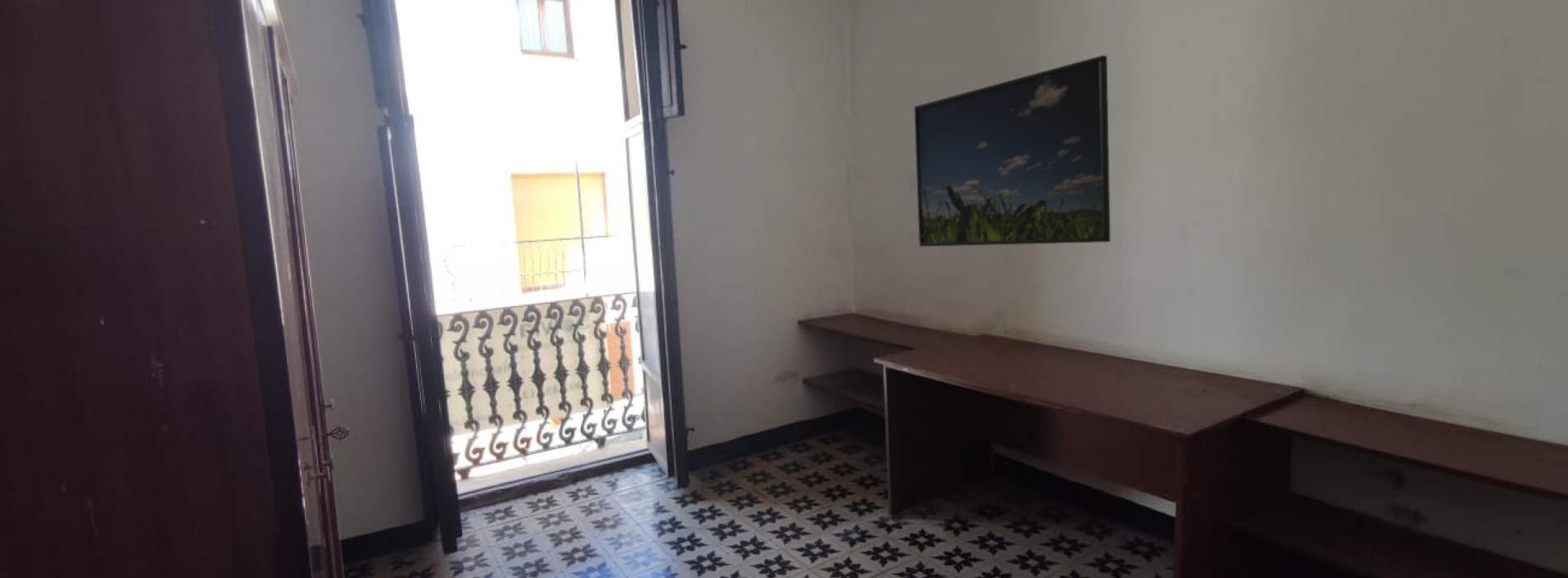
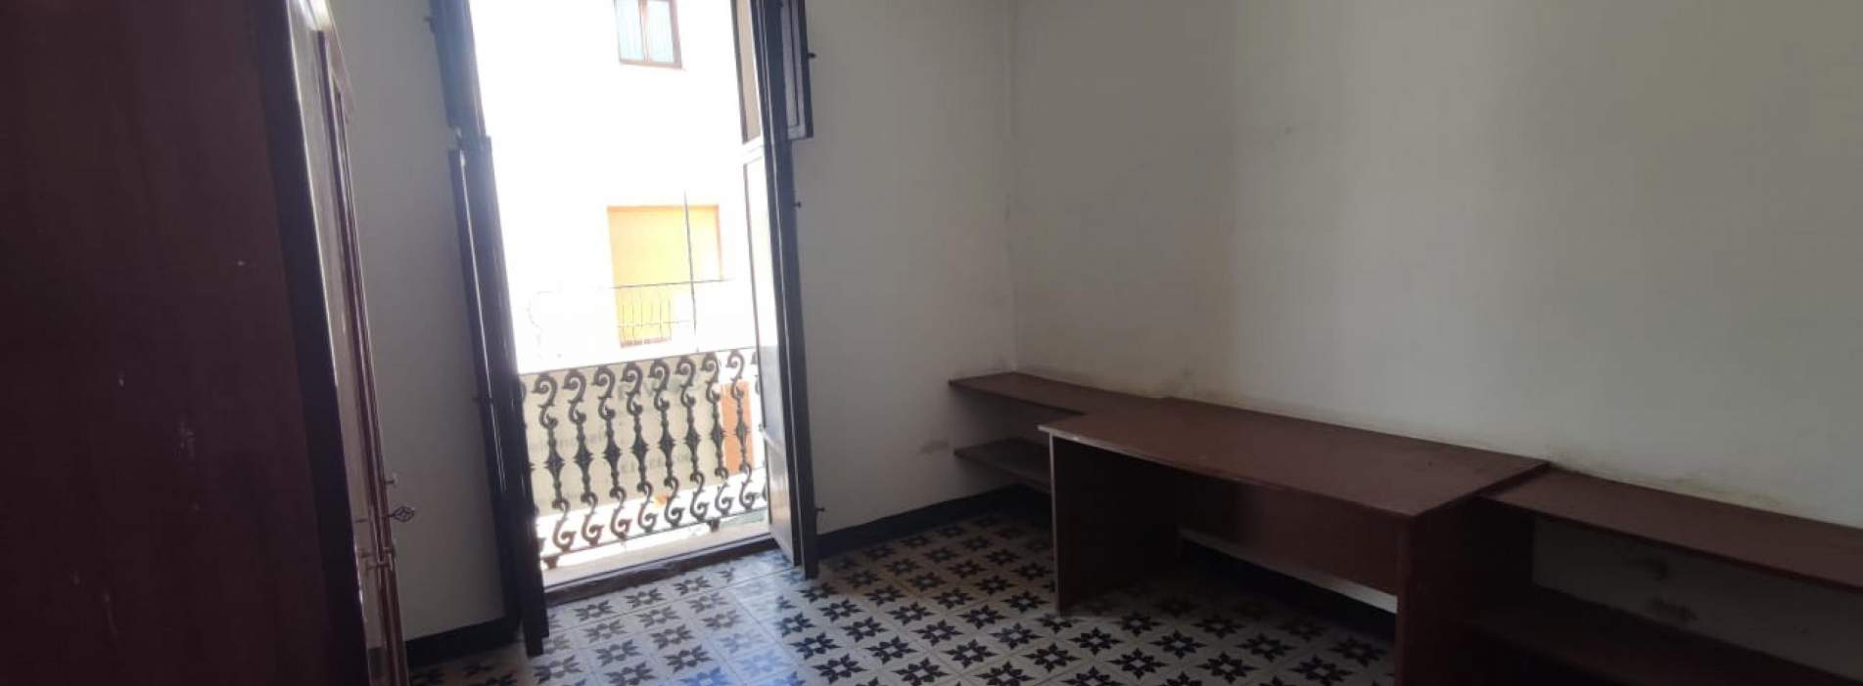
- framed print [913,54,1112,247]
